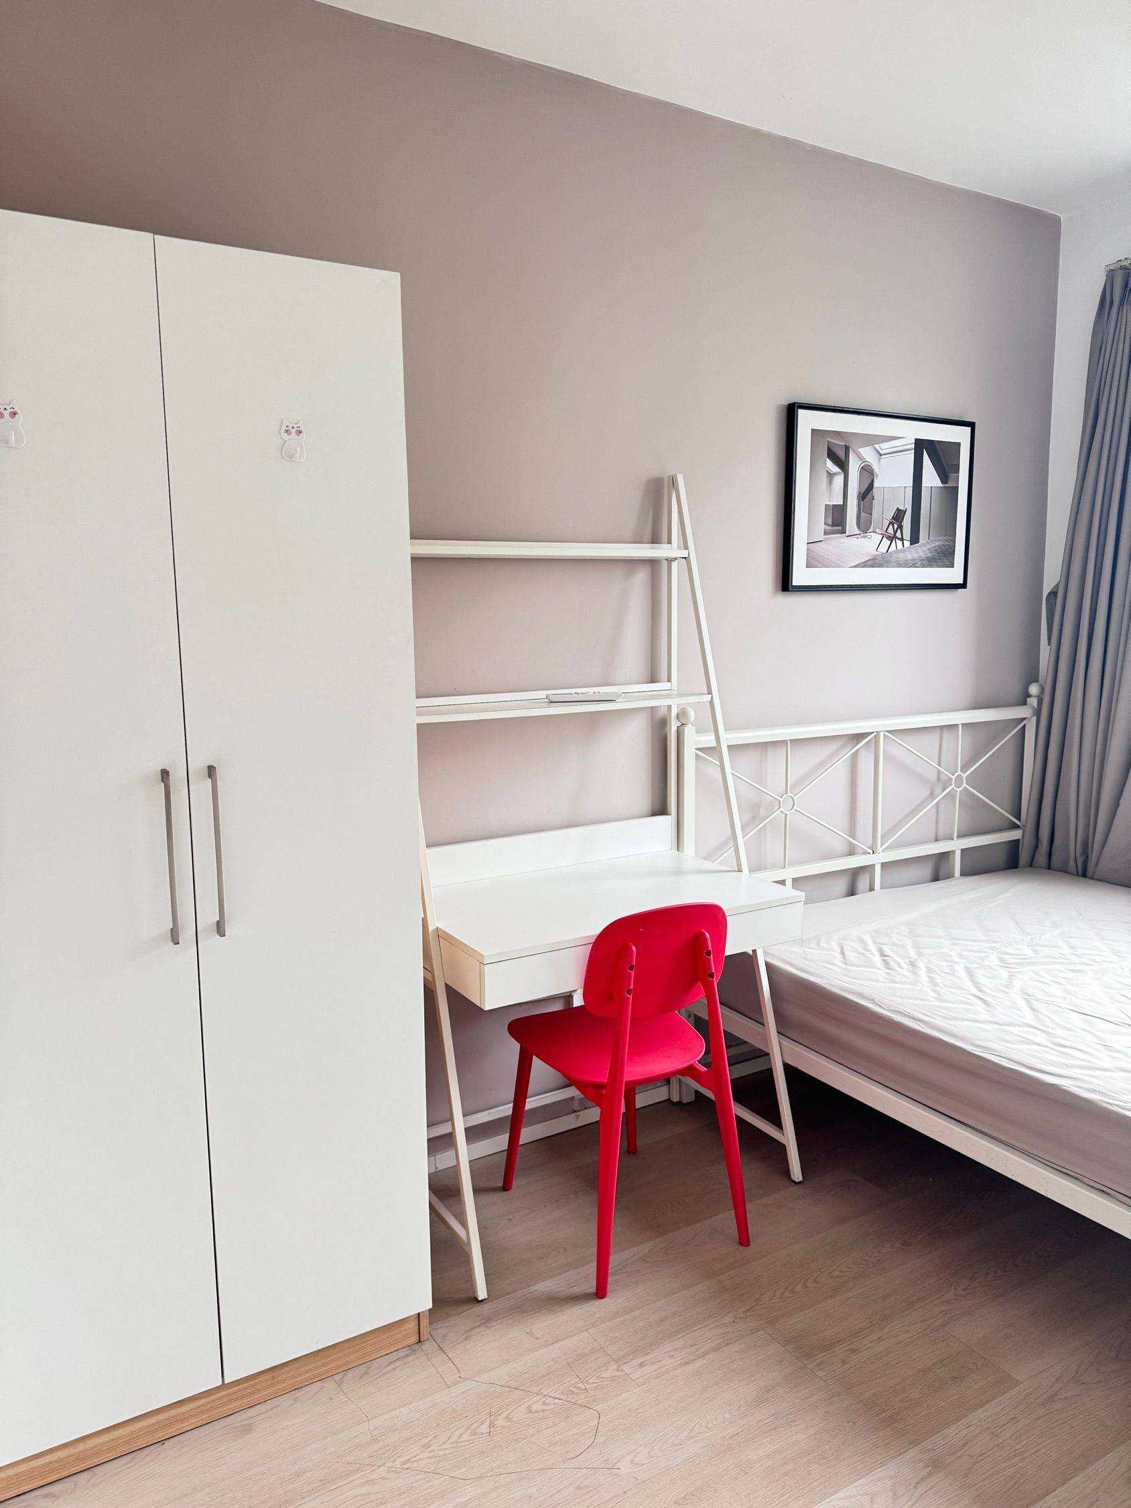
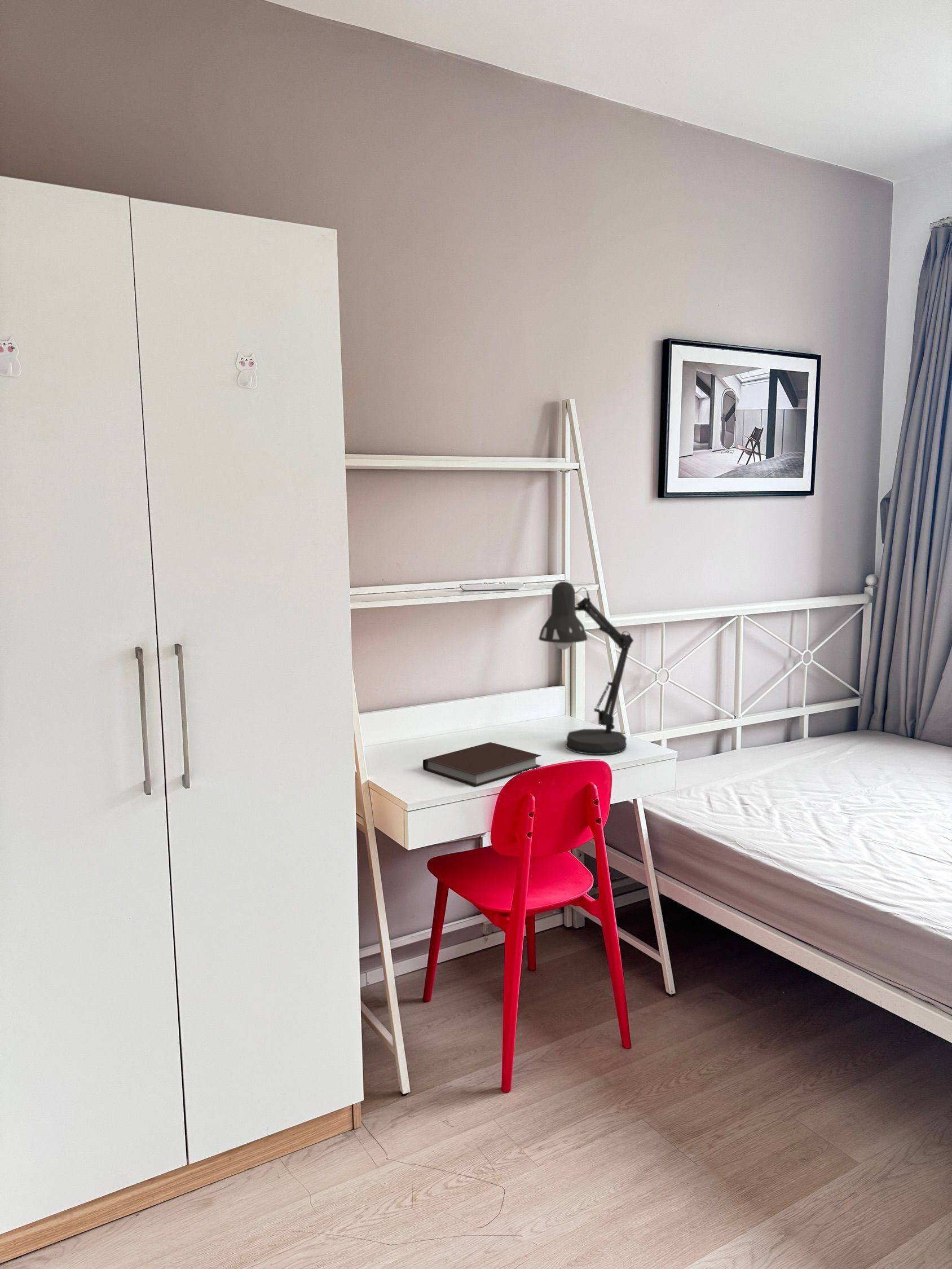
+ notebook [422,742,542,787]
+ desk lamp [538,581,634,755]
